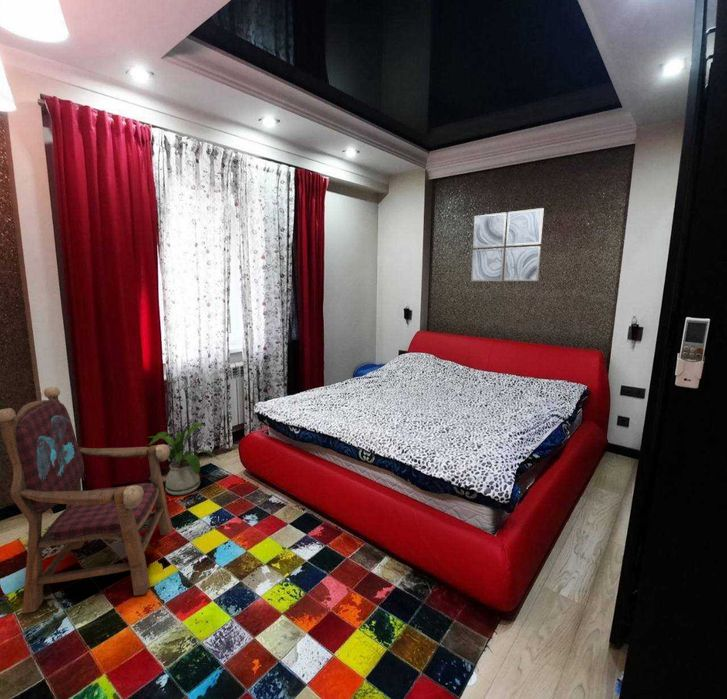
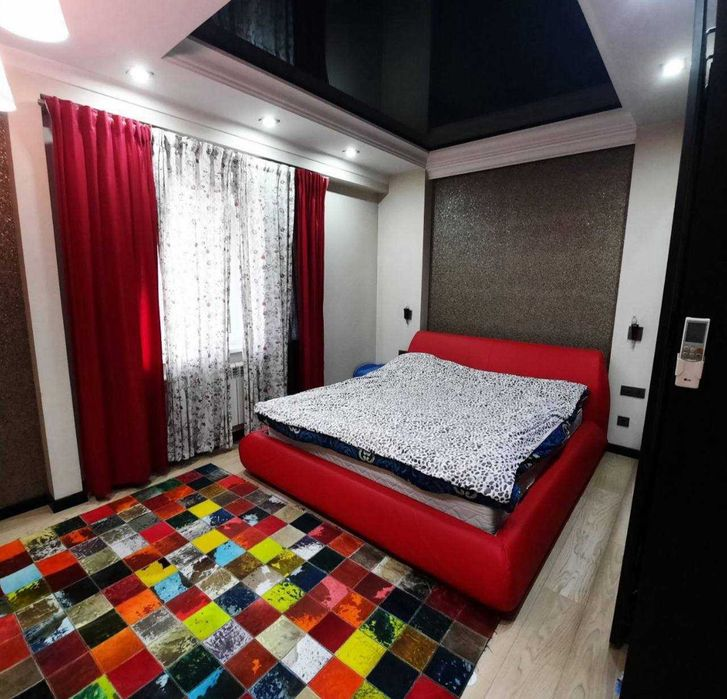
- armchair [0,386,174,614]
- house plant [138,421,221,496]
- wall art [470,207,545,282]
